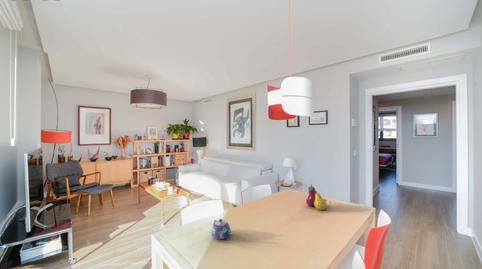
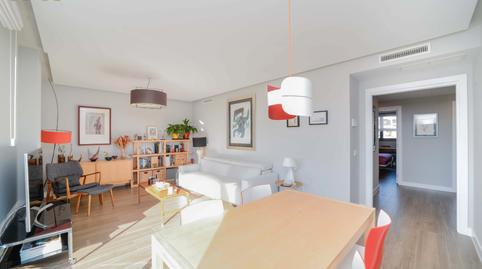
- teapot [210,218,232,240]
- fruit [305,183,332,211]
